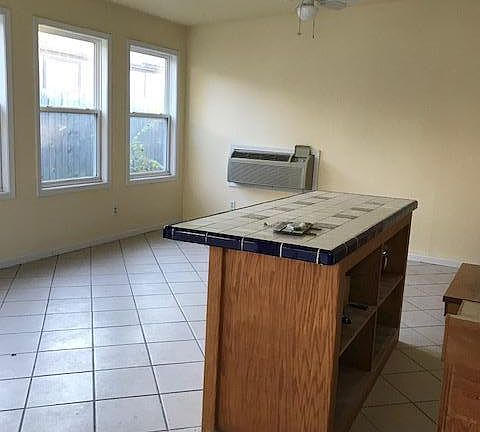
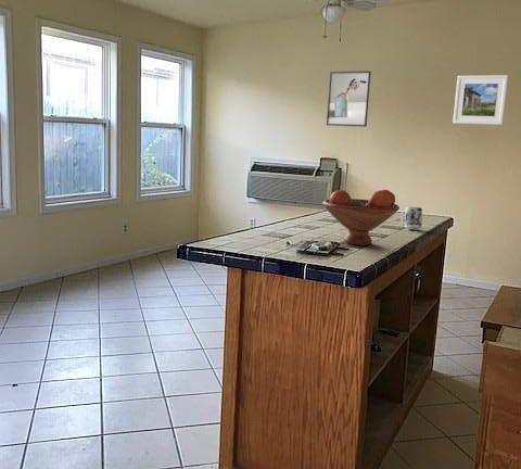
+ fruit bowl [321,189,401,246]
+ mug [399,206,423,230]
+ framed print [326,69,372,128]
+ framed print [452,74,509,126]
